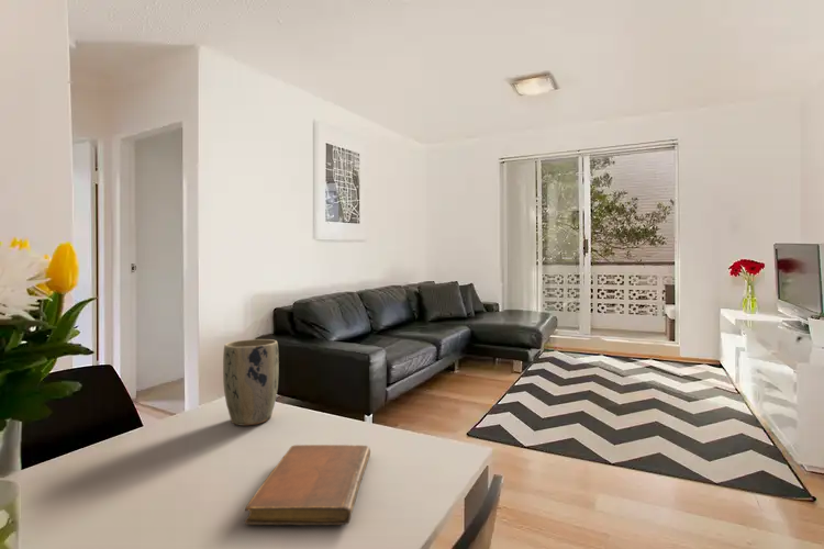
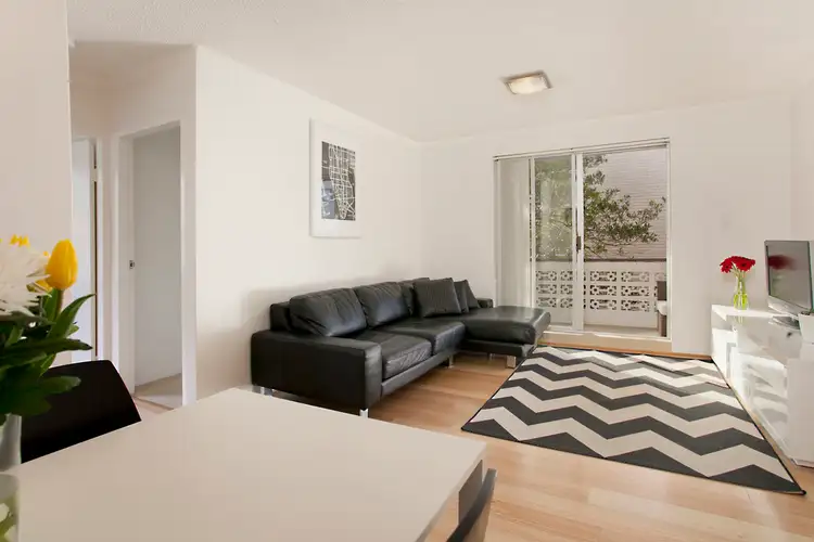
- notebook [244,444,371,526]
- plant pot [222,338,280,427]
